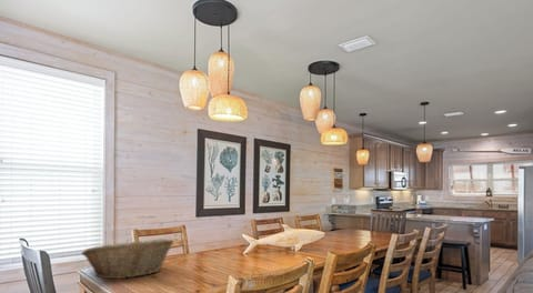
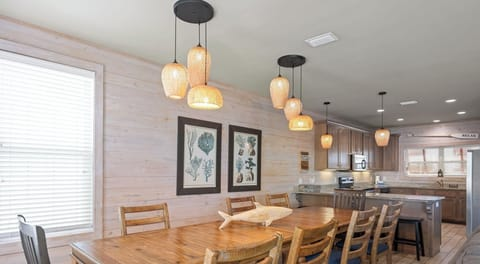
- fruit basket [80,238,174,280]
